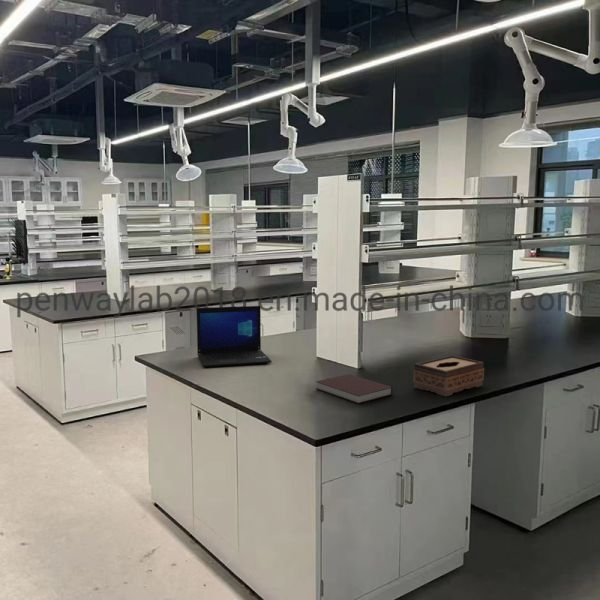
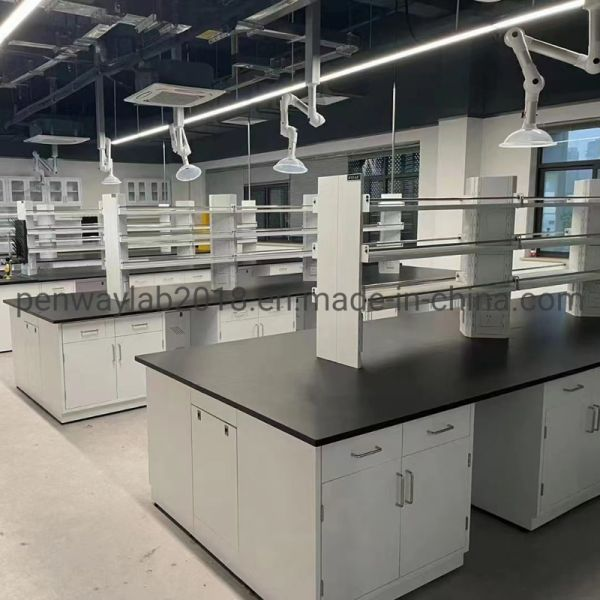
- laptop [196,305,272,368]
- notebook [315,373,394,405]
- tissue box [412,354,485,397]
